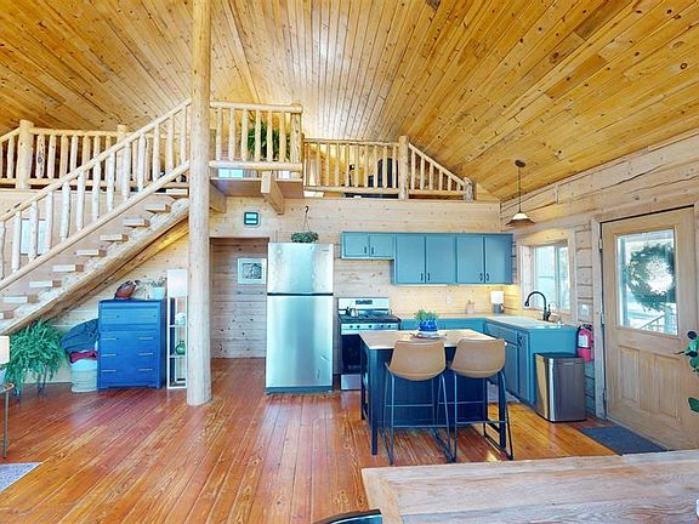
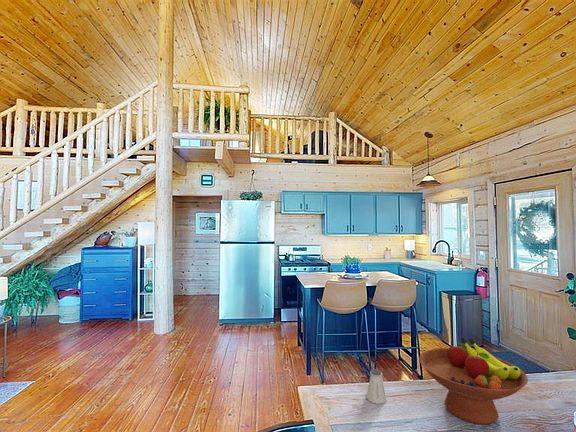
+ fruit bowl [418,336,529,426]
+ saltshaker [366,368,388,405]
